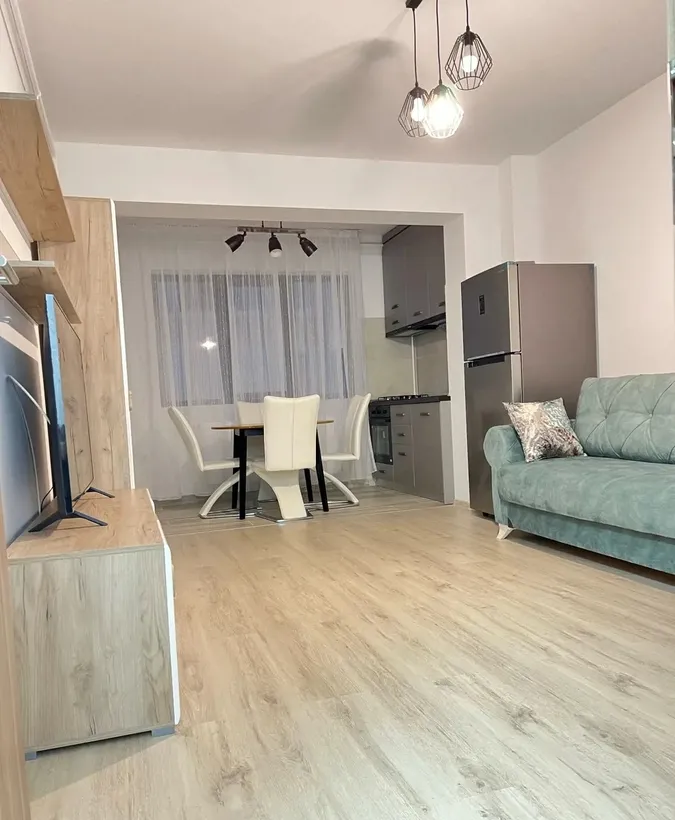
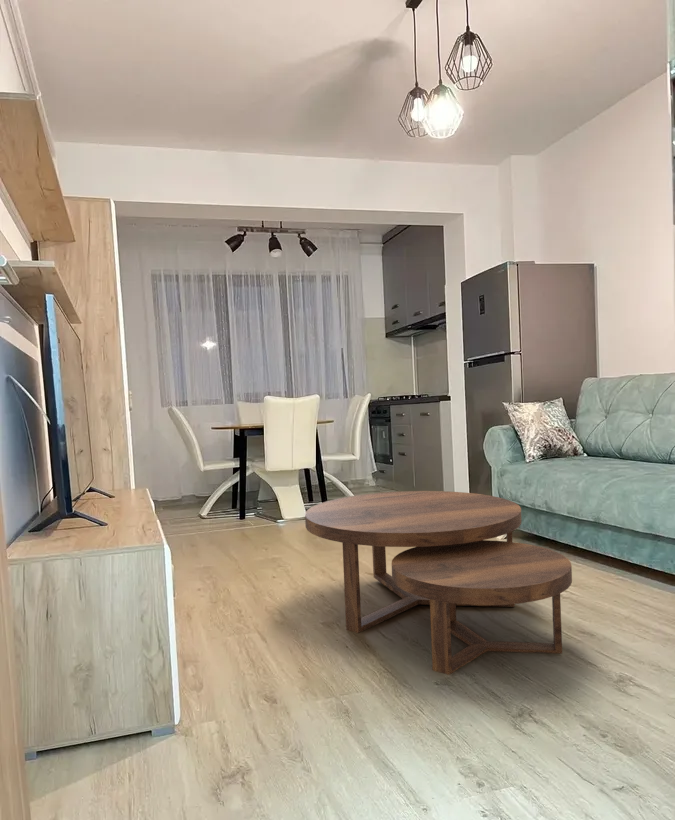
+ coffee table [304,490,573,676]
